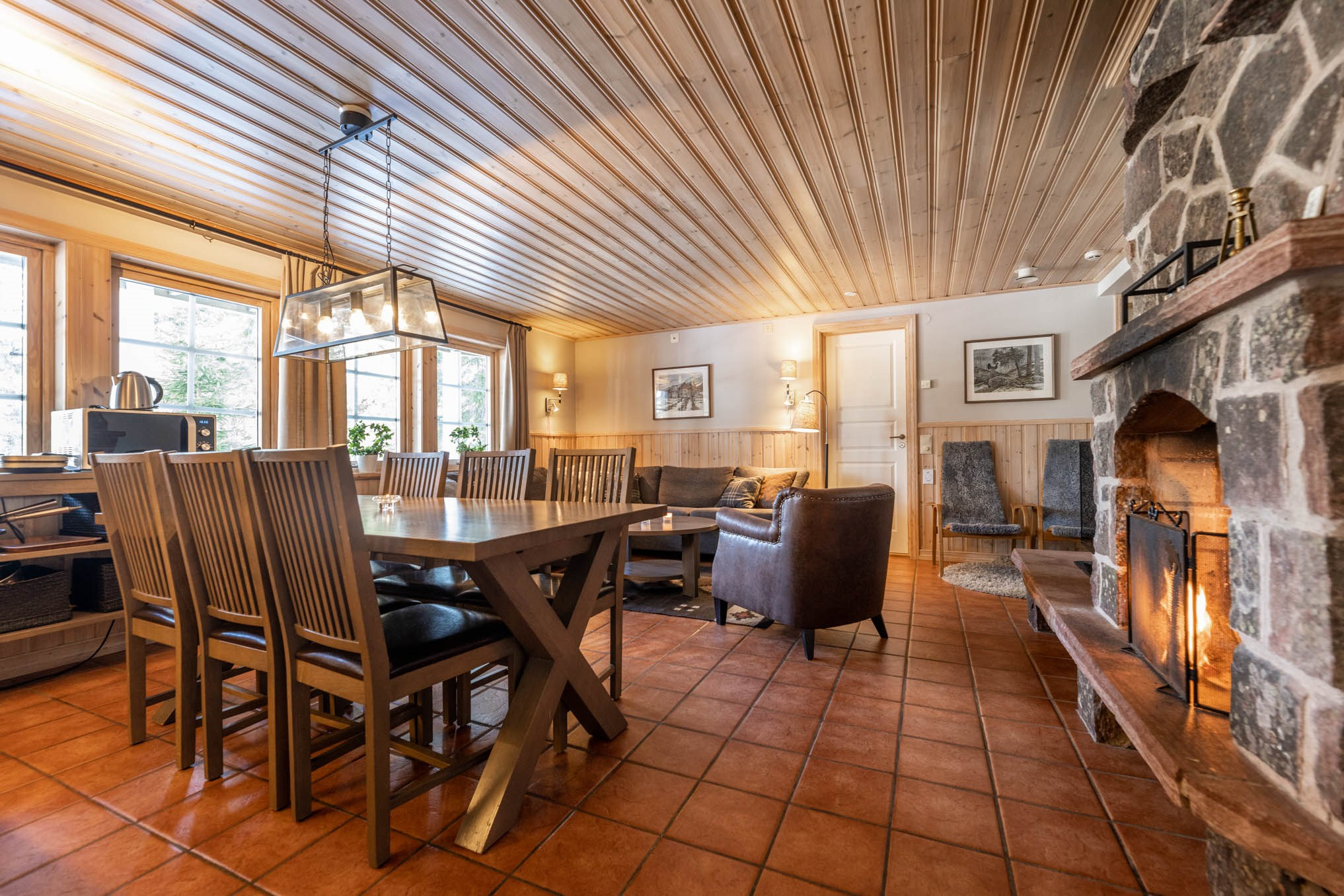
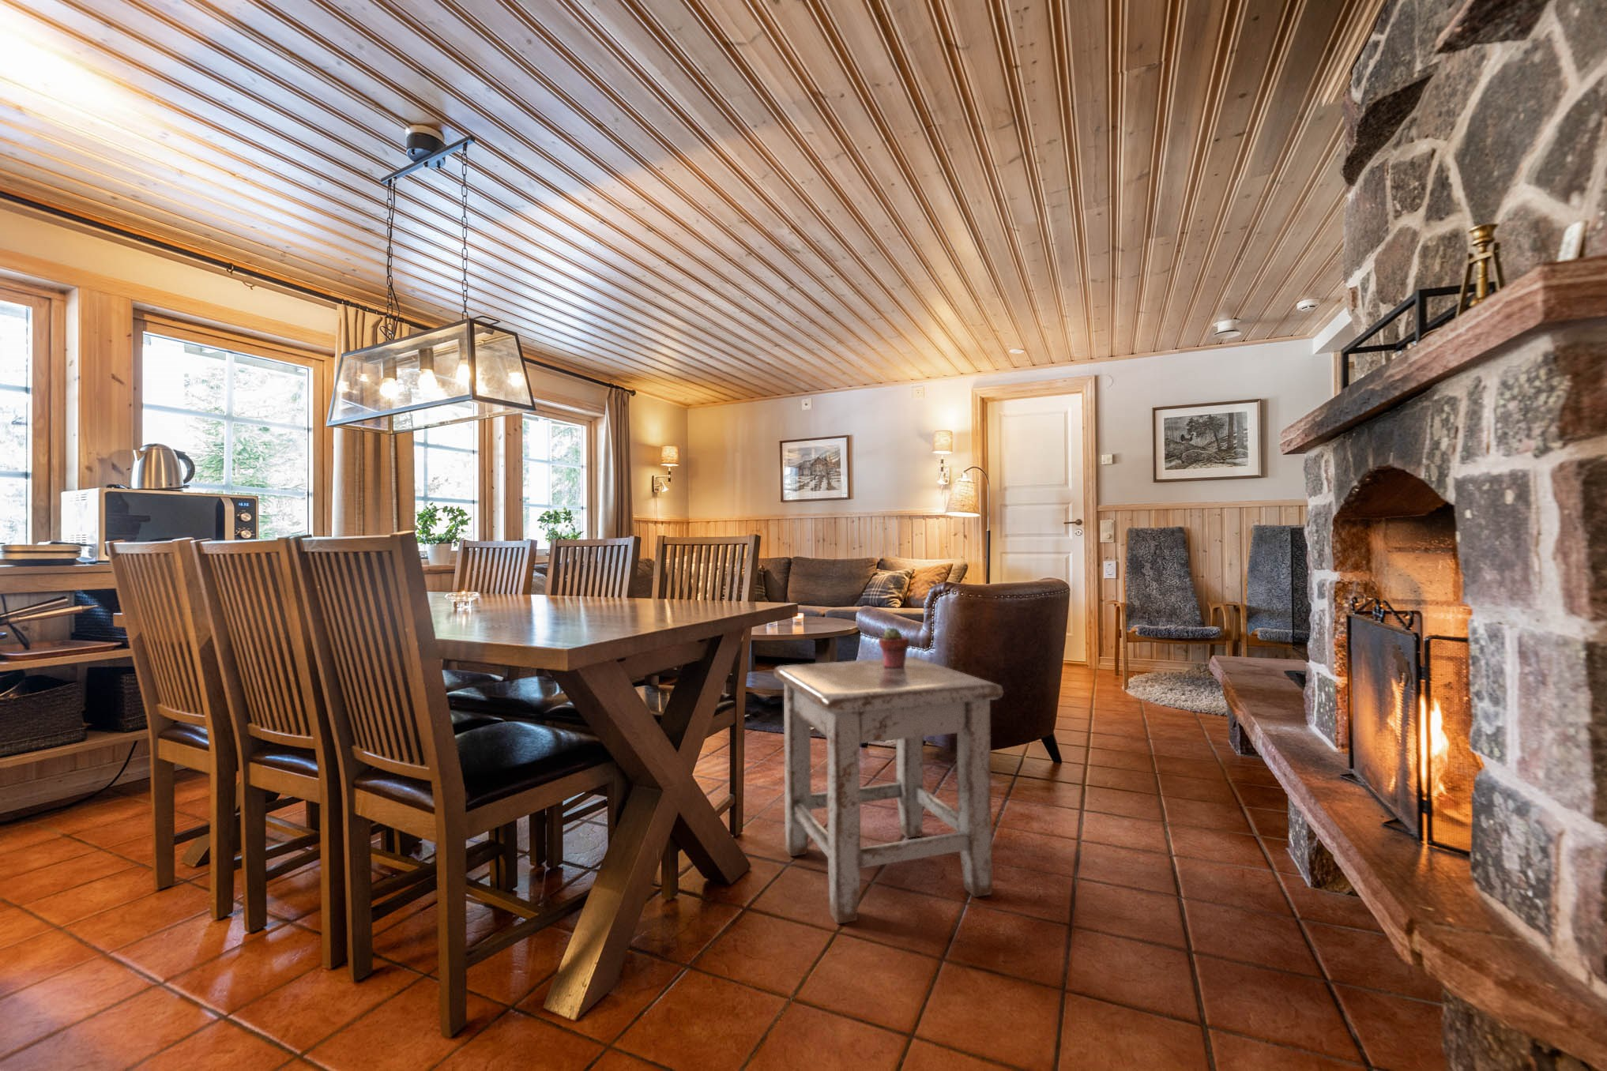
+ stool [772,656,1004,925]
+ potted succulent [878,626,910,669]
